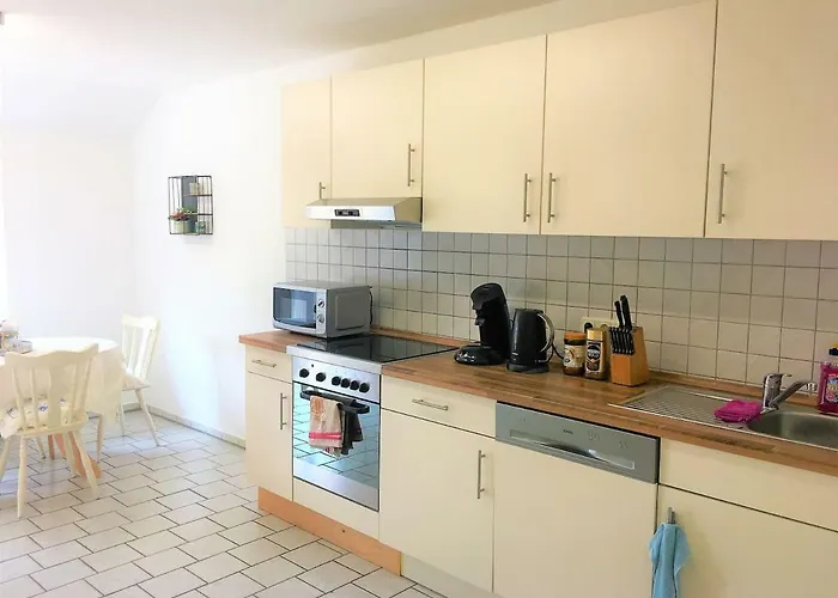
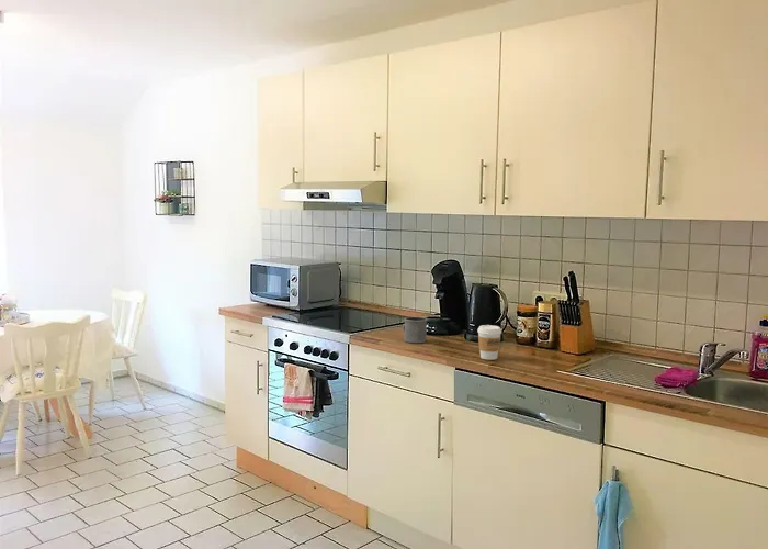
+ coffee cup [477,324,502,361]
+ mug [402,316,428,344]
